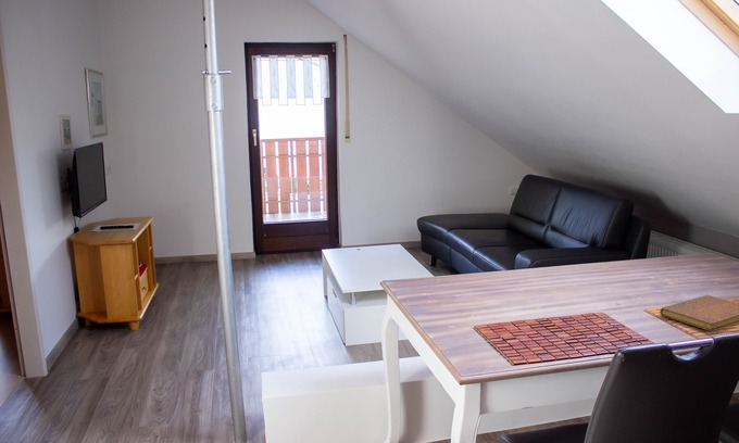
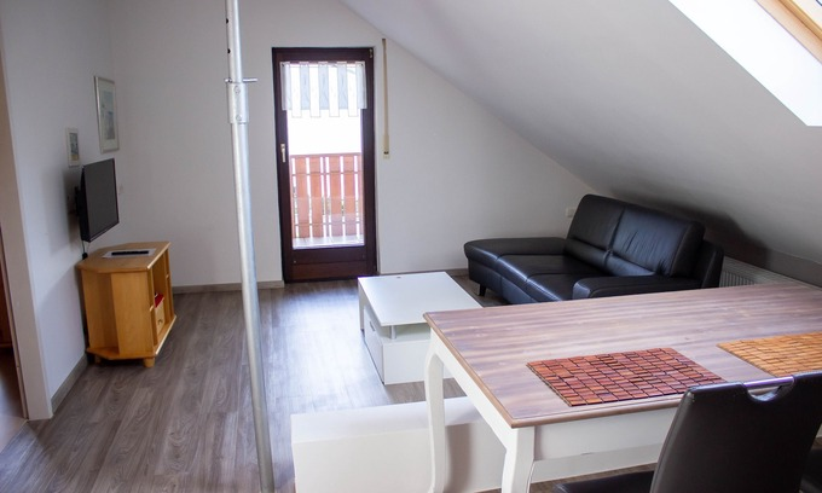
- notebook [659,294,739,332]
